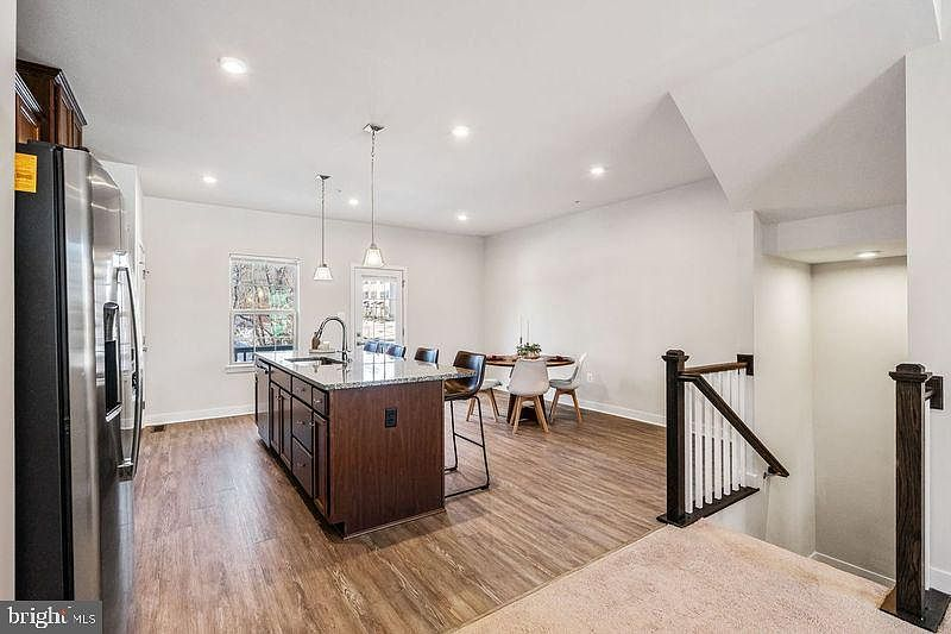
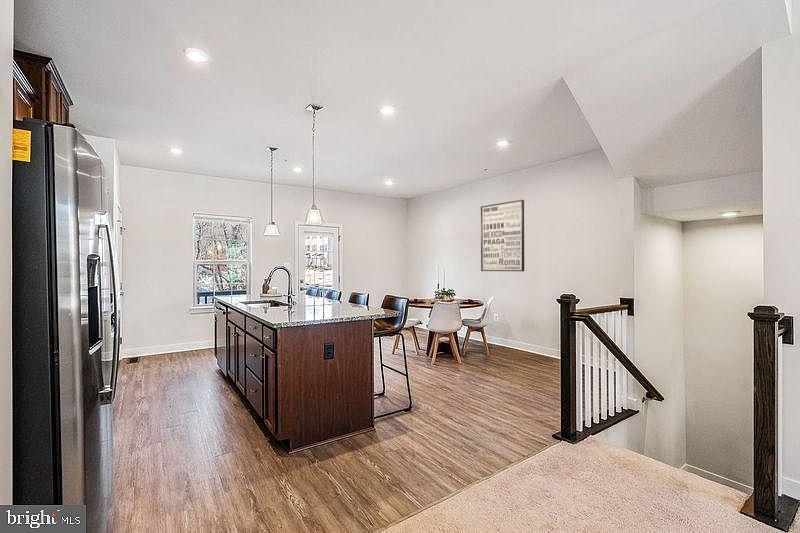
+ wall art [480,199,525,272]
